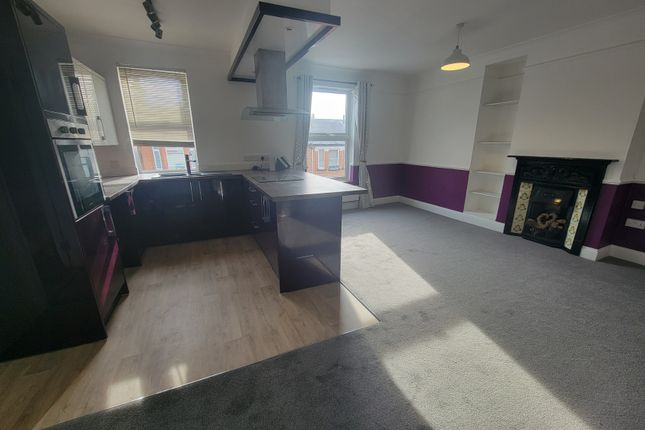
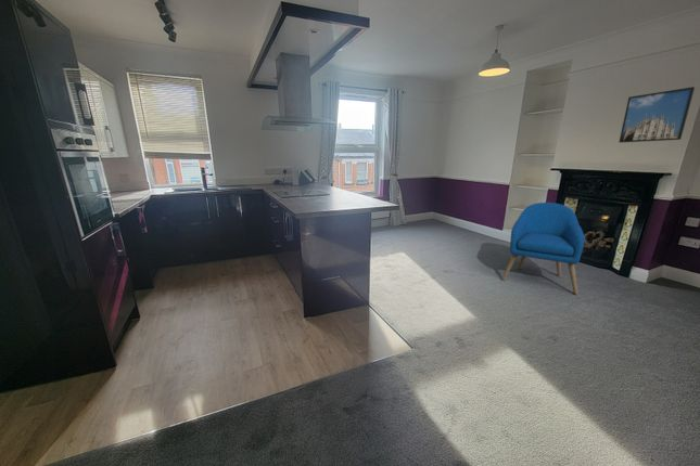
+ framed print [618,86,696,144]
+ armchair [500,202,586,296]
